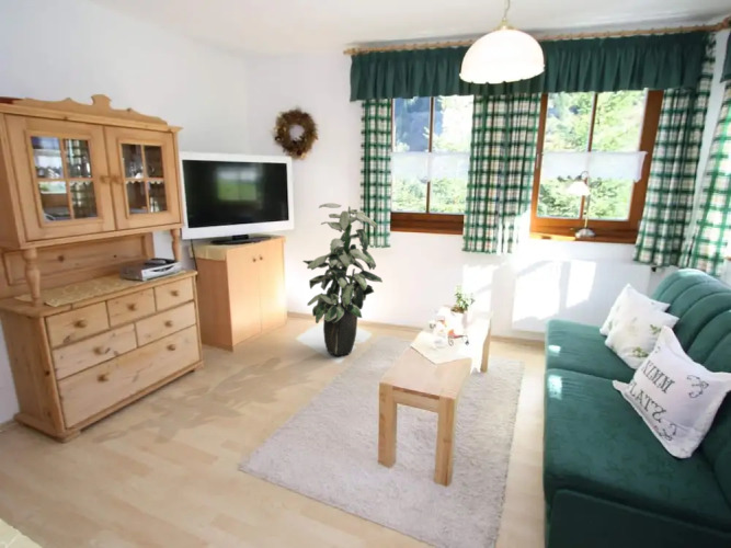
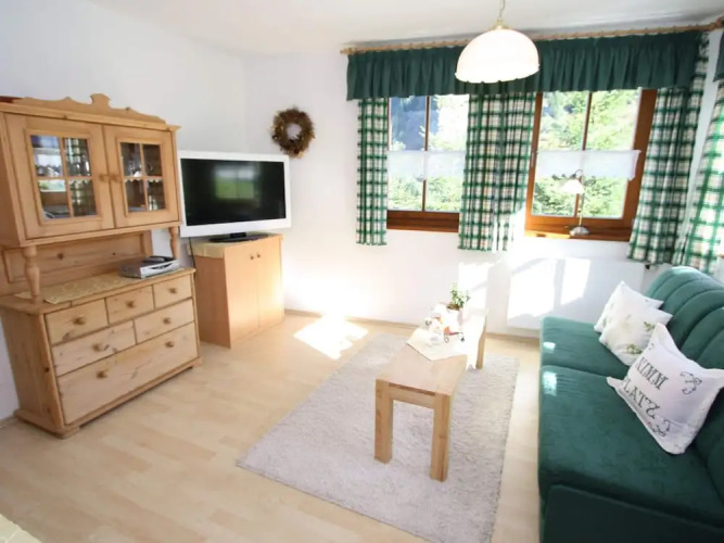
- indoor plant [301,202,384,356]
